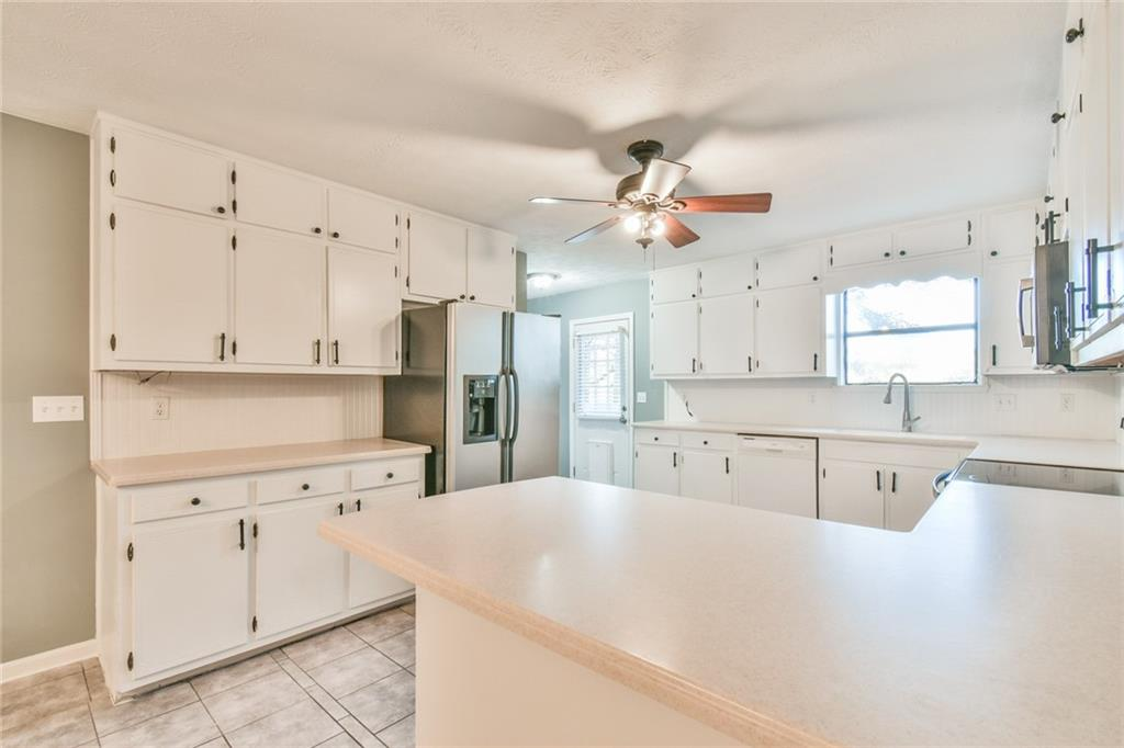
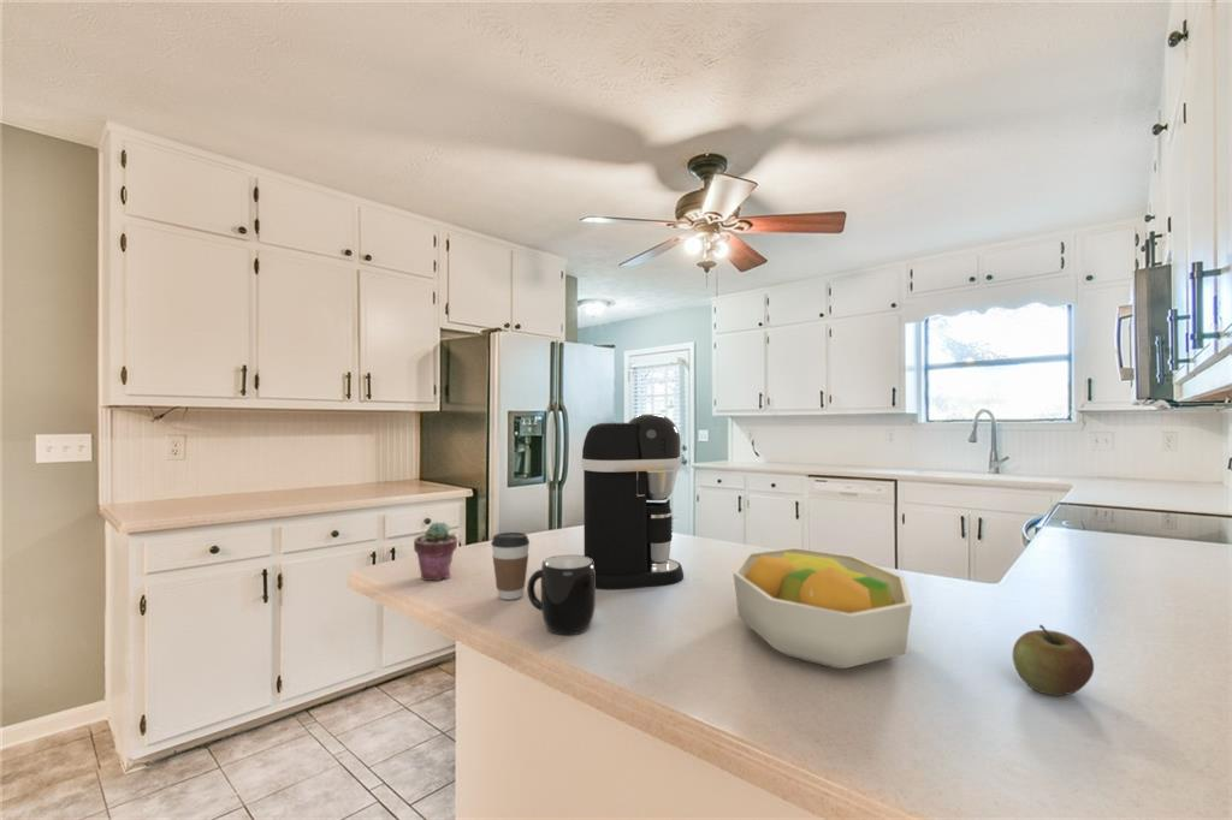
+ apple [1012,624,1095,697]
+ fruit bowl [732,546,913,671]
+ mug [526,554,597,636]
+ coffee cup [490,531,531,601]
+ coffee maker [580,414,685,590]
+ potted succulent [413,521,458,582]
